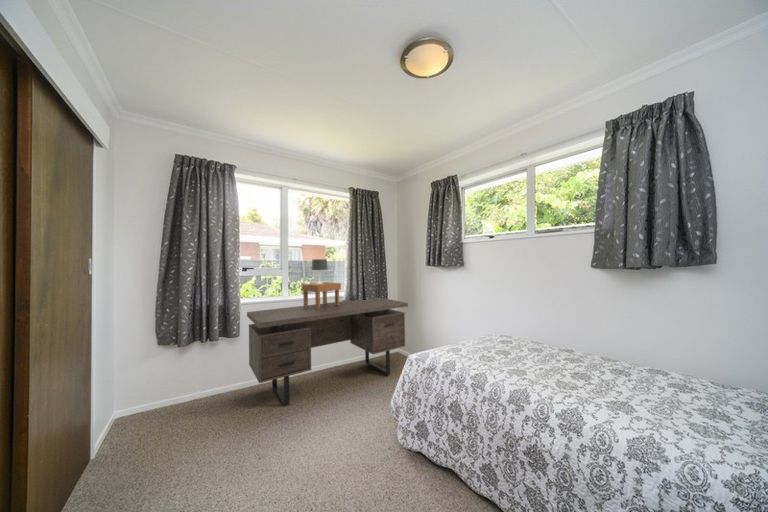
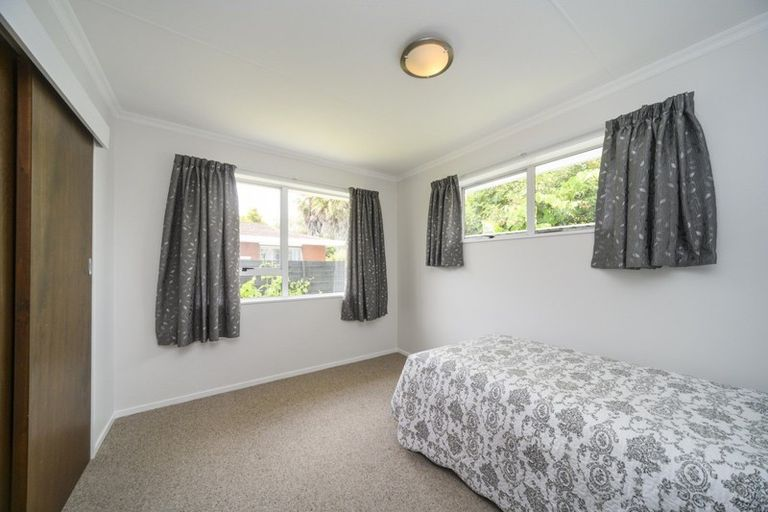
- table lamp [301,258,342,309]
- desk [246,297,409,407]
